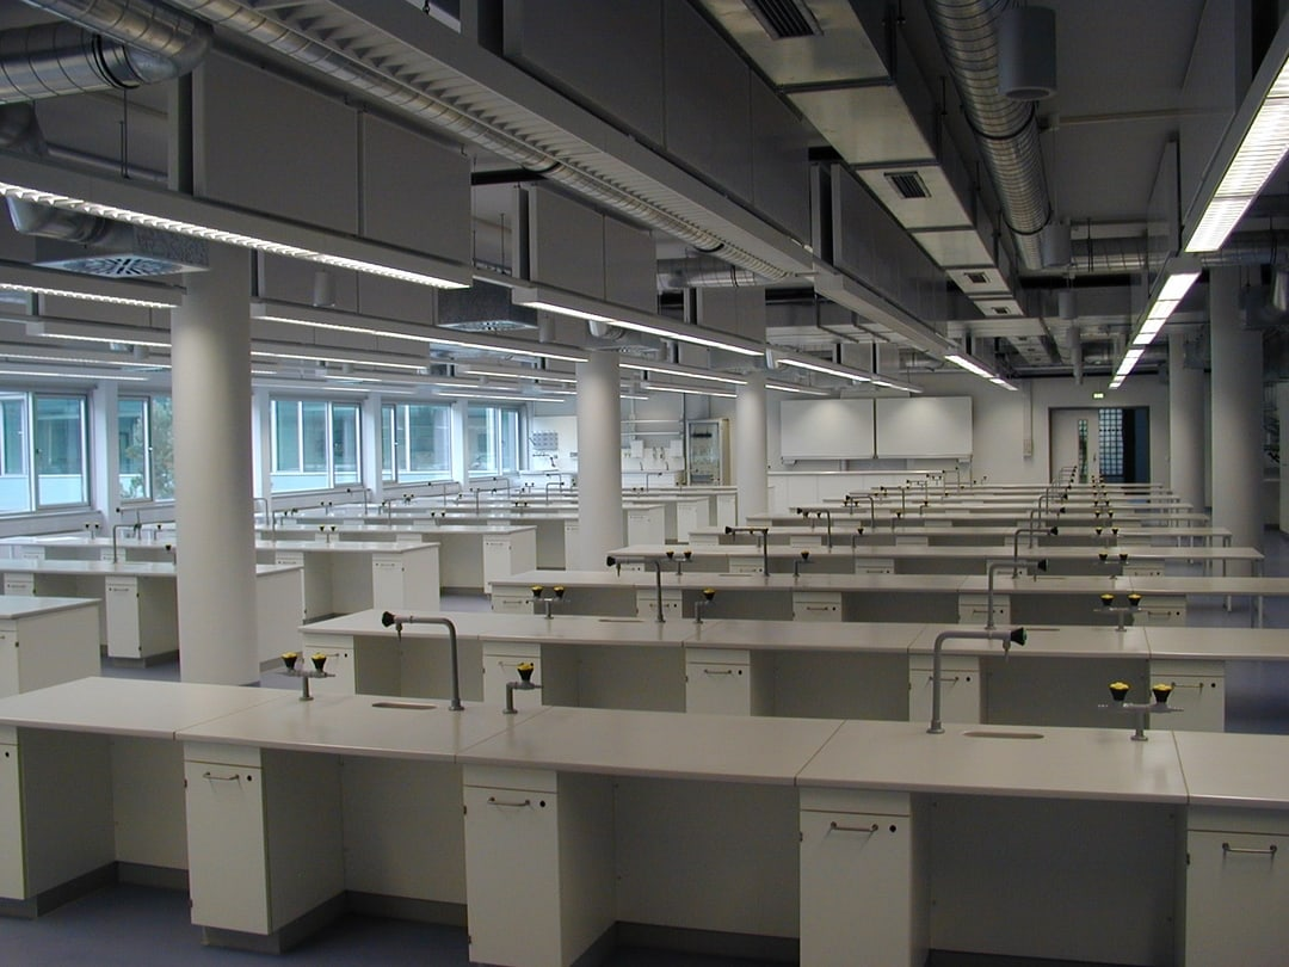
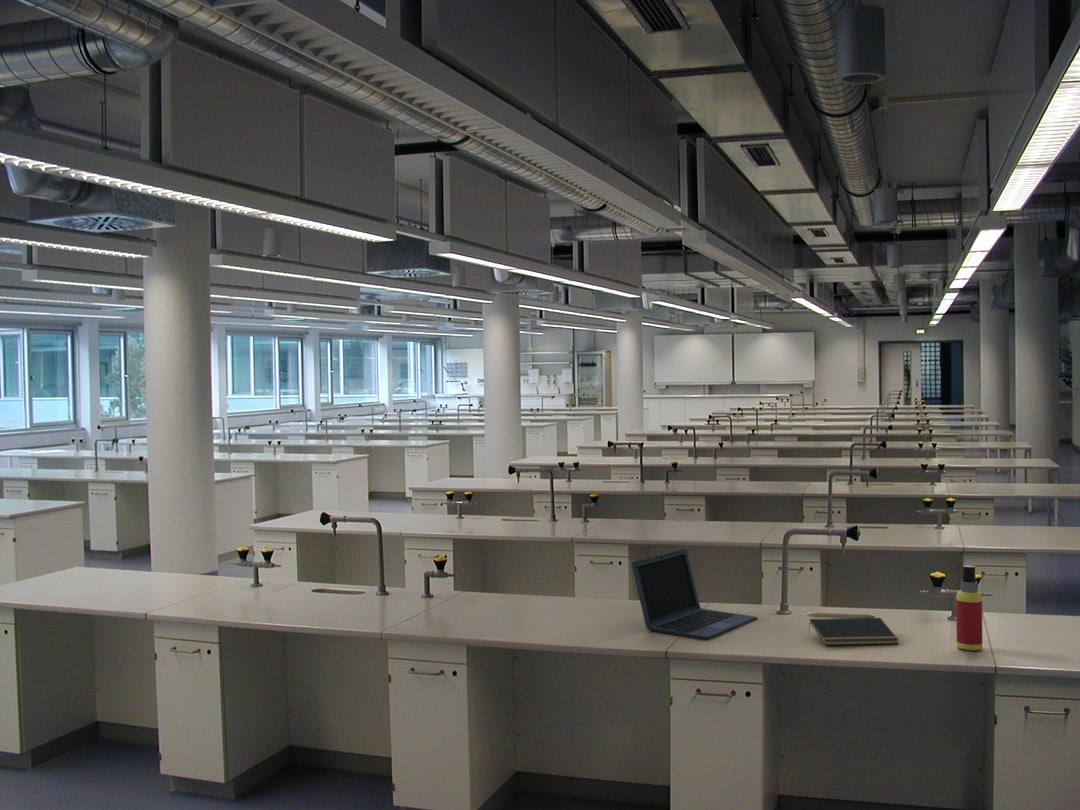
+ spray bottle [955,564,983,651]
+ laptop [631,548,758,640]
+ notepad [807,617,900,646]
